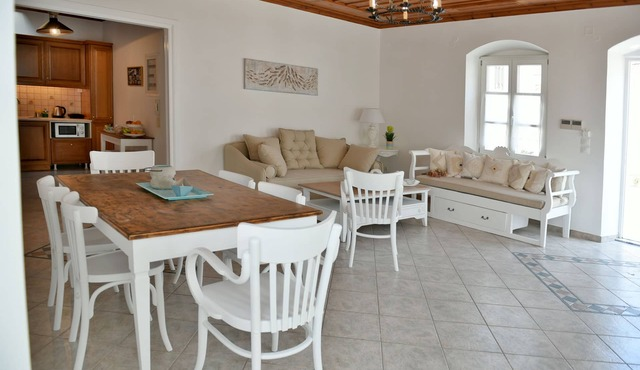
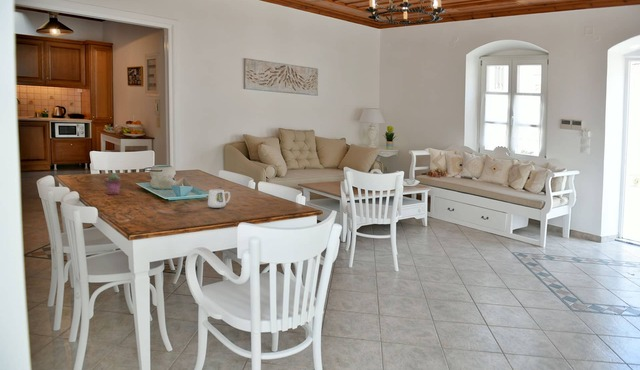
+ potted succulent [104,172,123,196]
+ mug [207,189,231,209]
